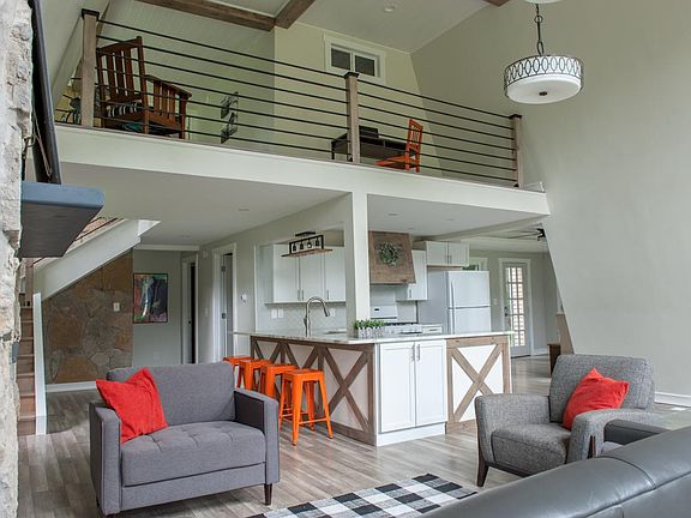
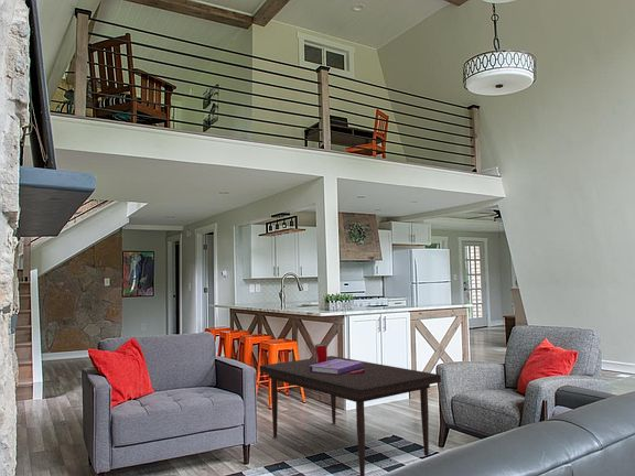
+ coffee table [259,343,442,476]
